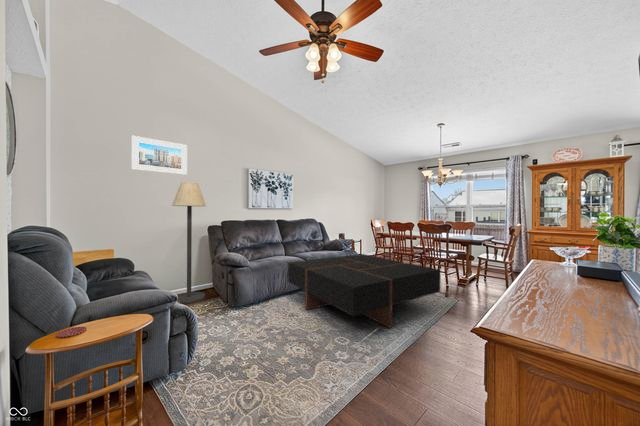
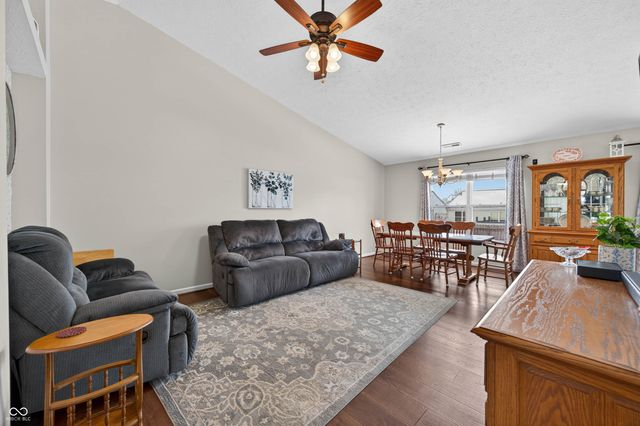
- floor lamp [171,181,207,304]
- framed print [131,135,188,176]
- coffee table [287,253,441,329]
